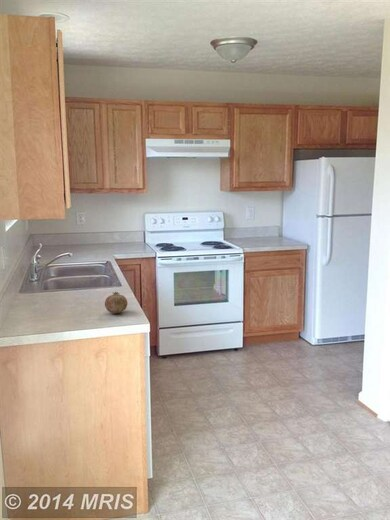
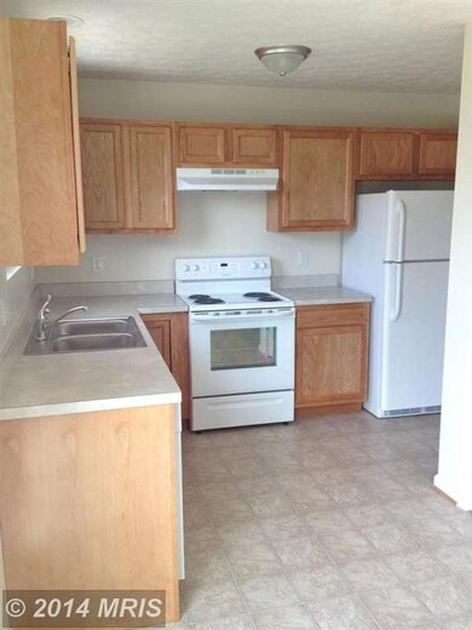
- fruit [104,291,128,315]
